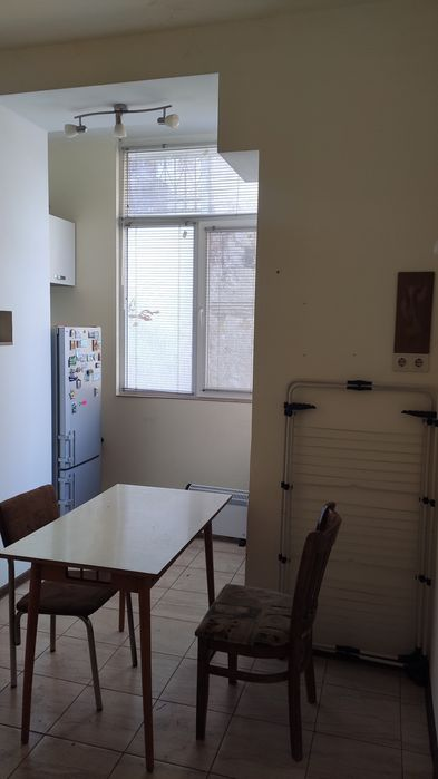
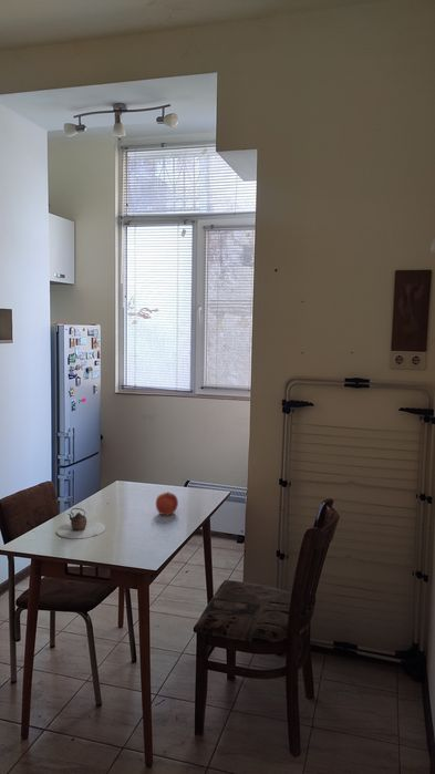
+ apple [155,491,179,516]
+ teapot [55,507,106,539]
